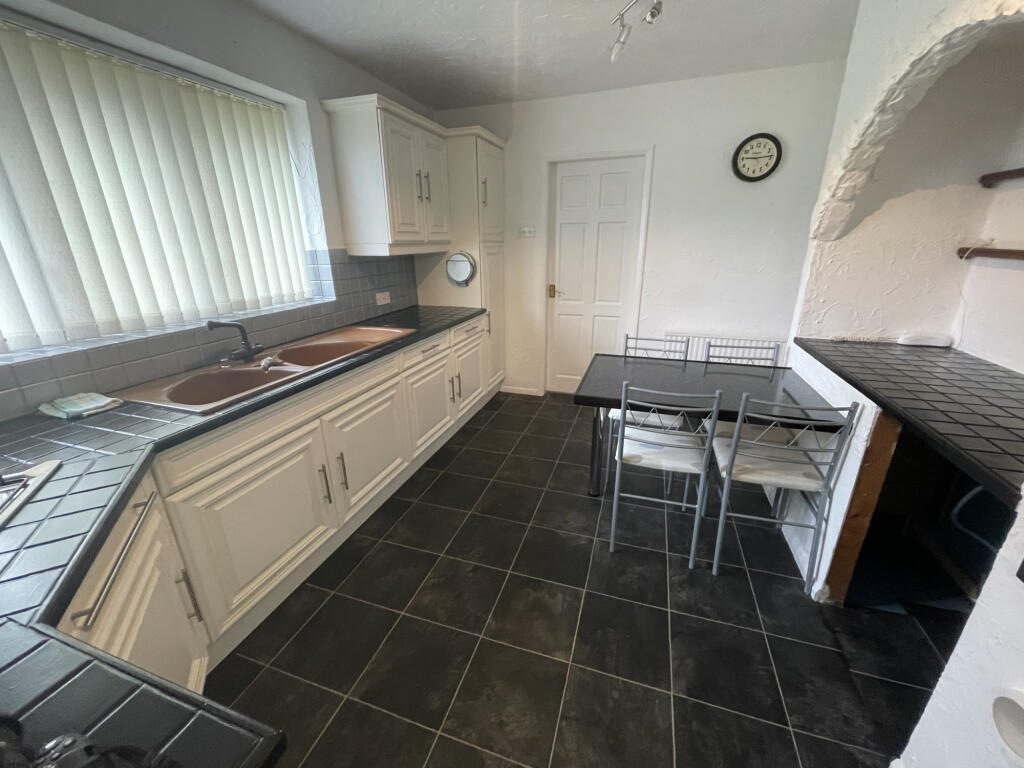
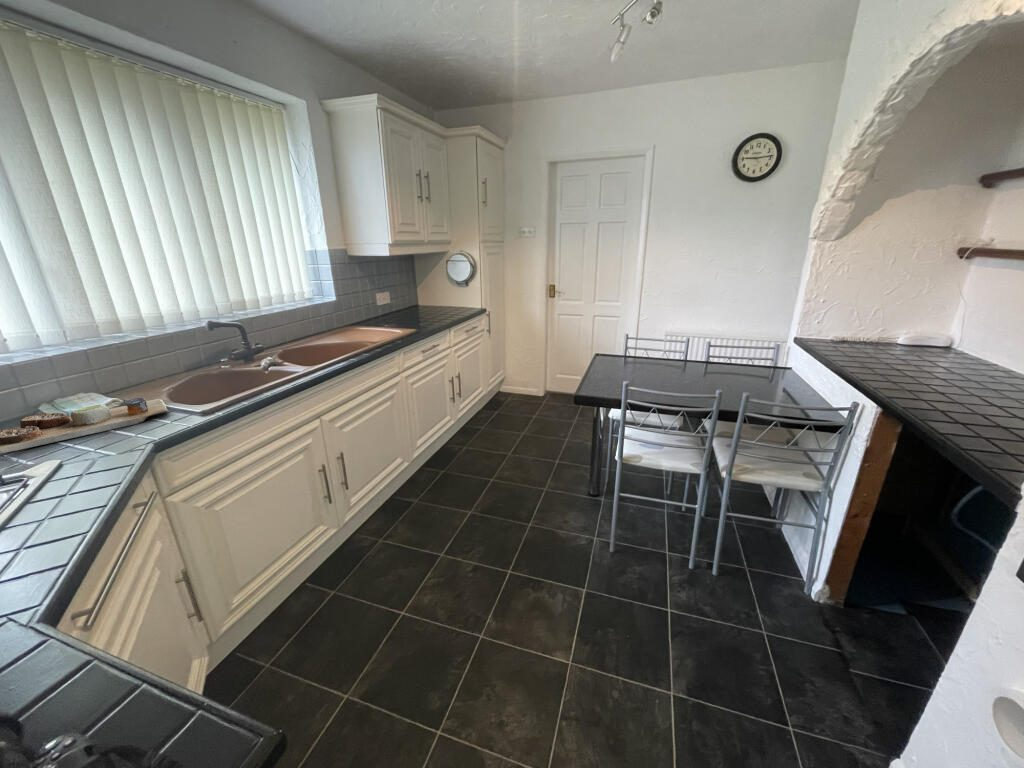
+ cutting board [0,397,170,455]
